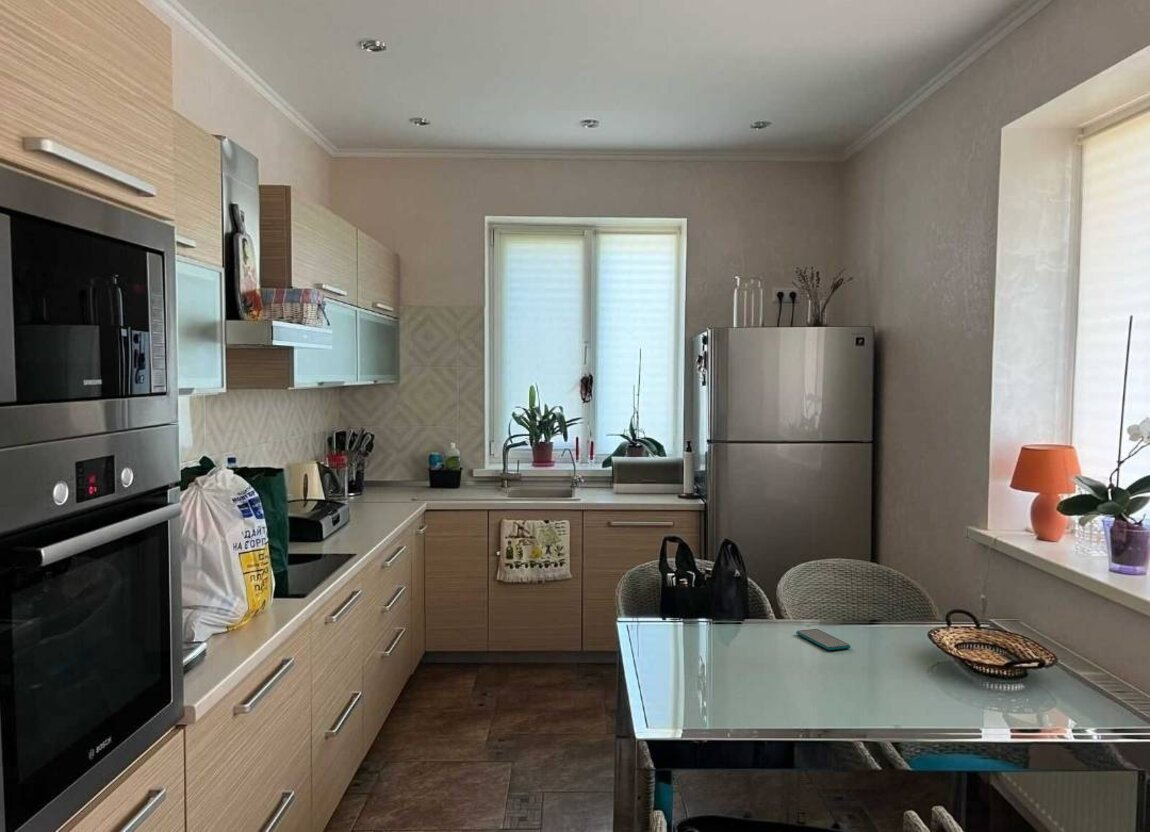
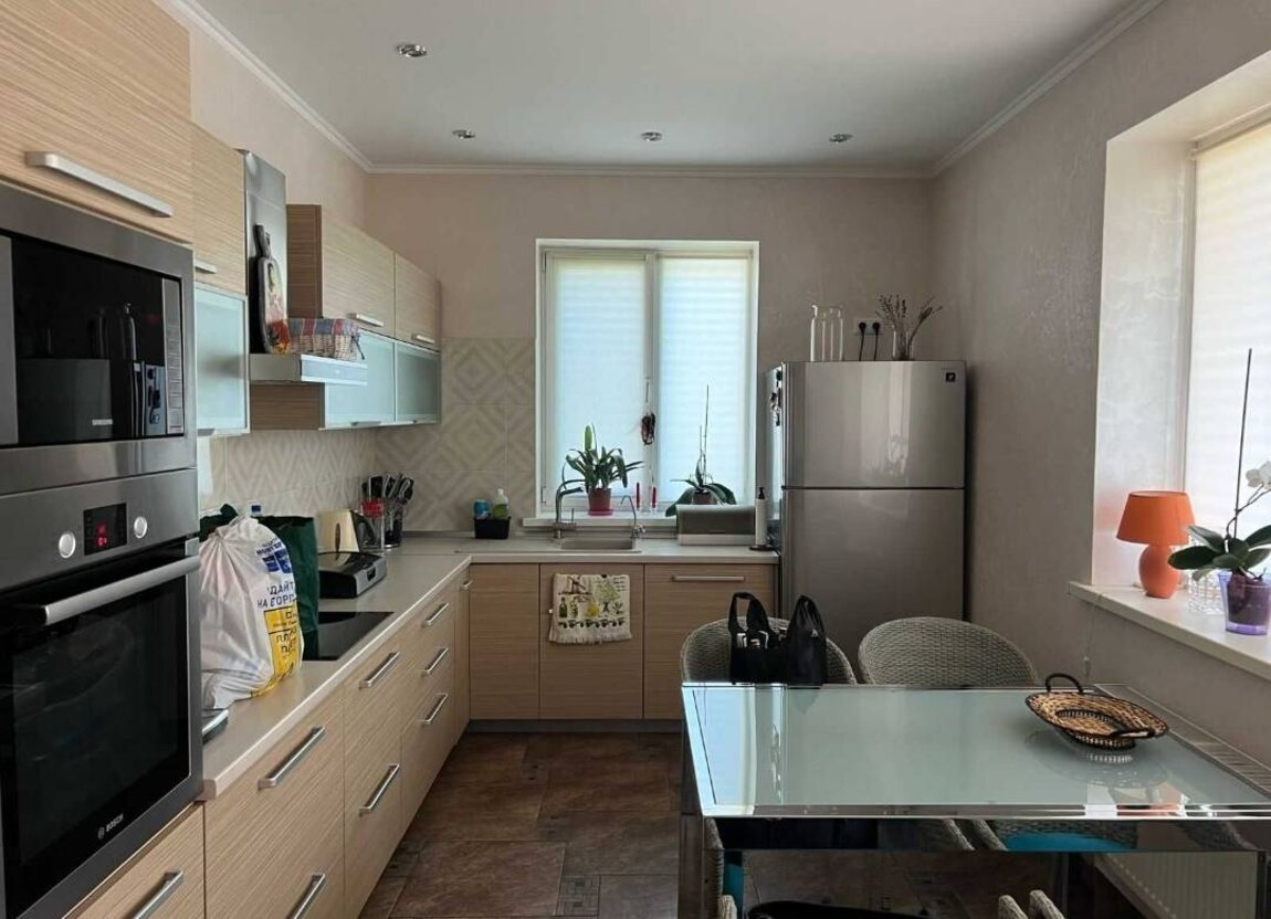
- smartphone [795,628,852,651]
